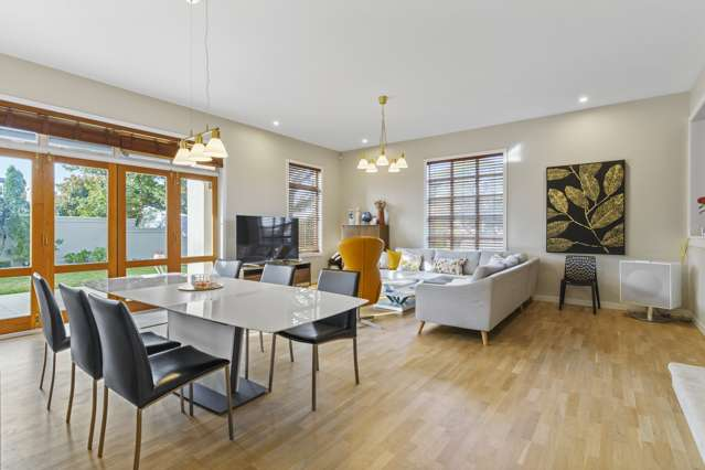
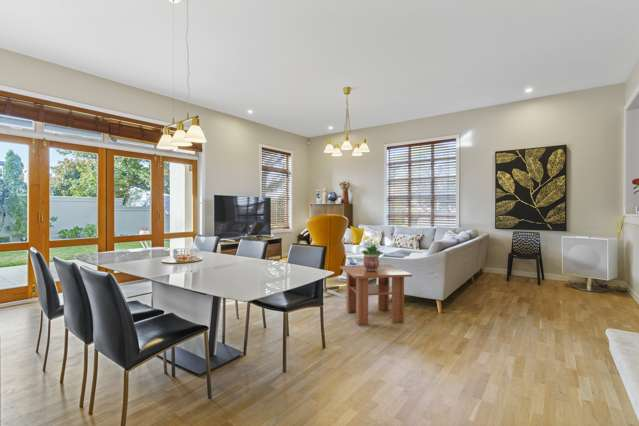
+ potted plant [360,242,384,271]
+ coffee table [339,264,413,326]
